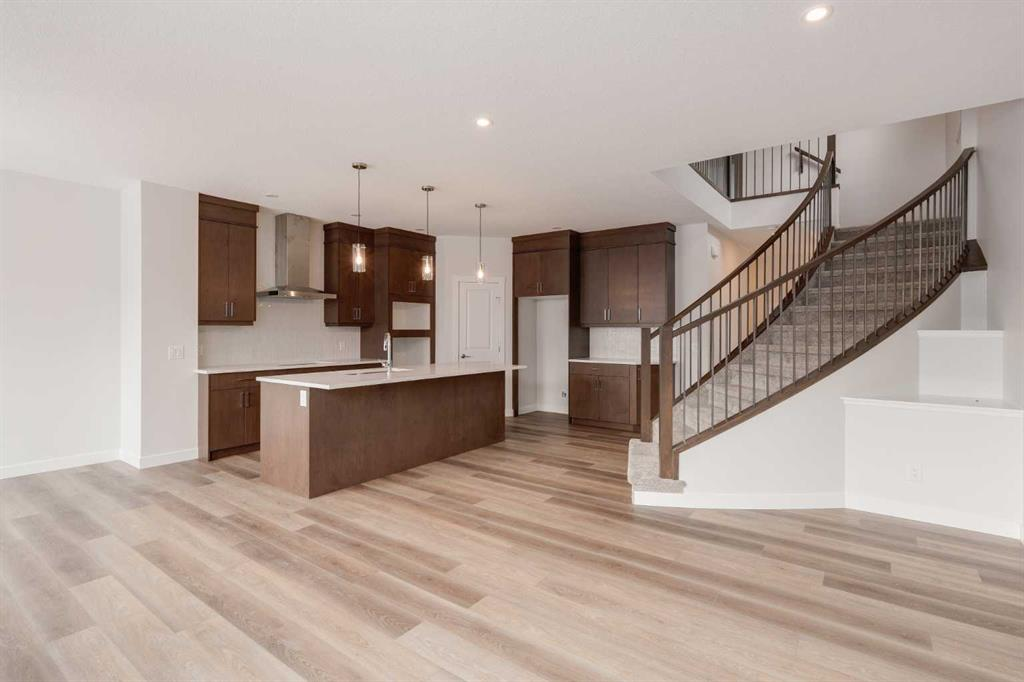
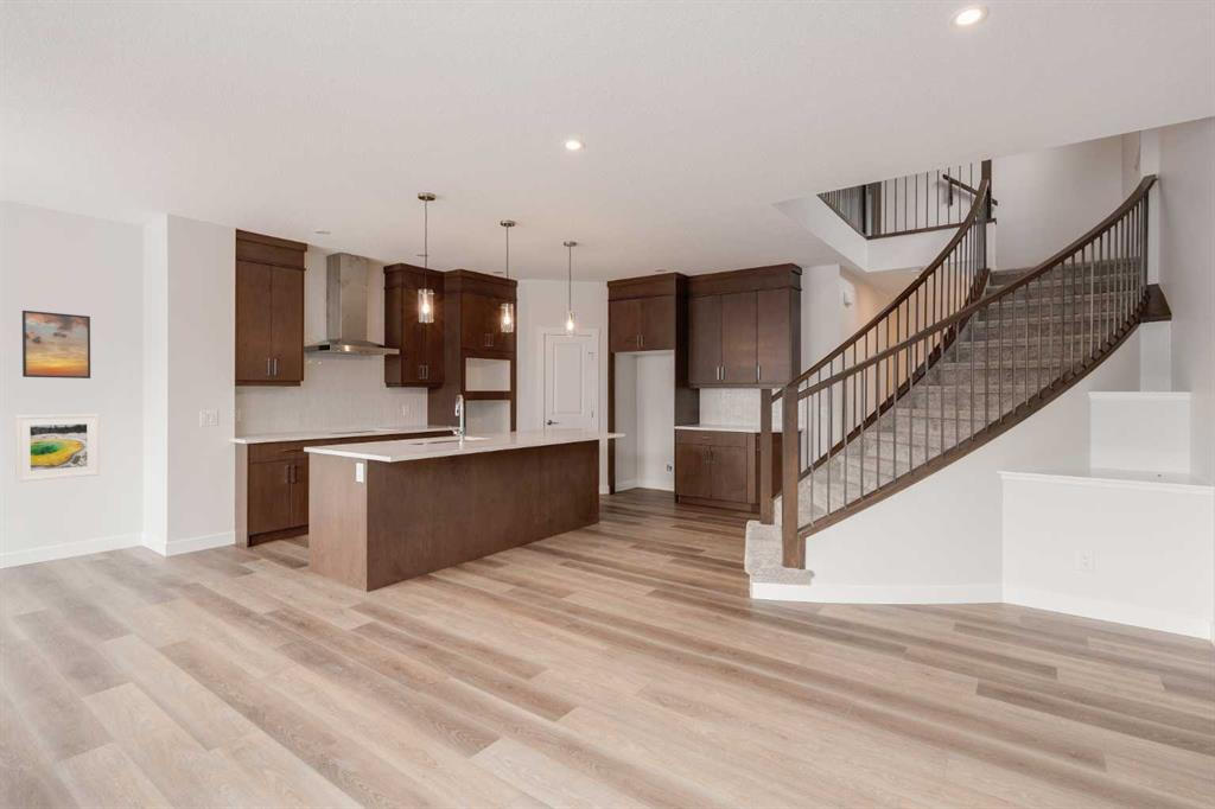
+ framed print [14,413,101,483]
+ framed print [21,310,91,380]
